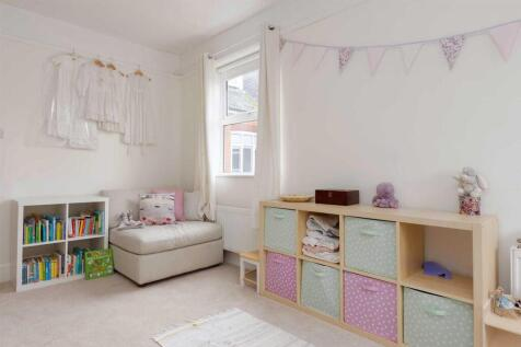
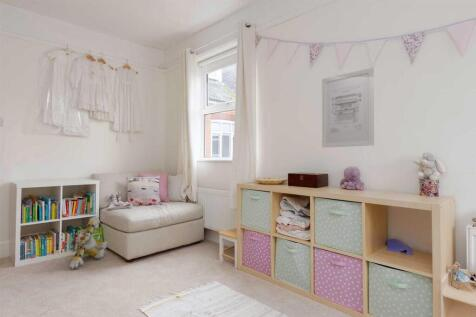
+ plush toy [68,215,109,270]
+ wall art [321,67,375,149]
